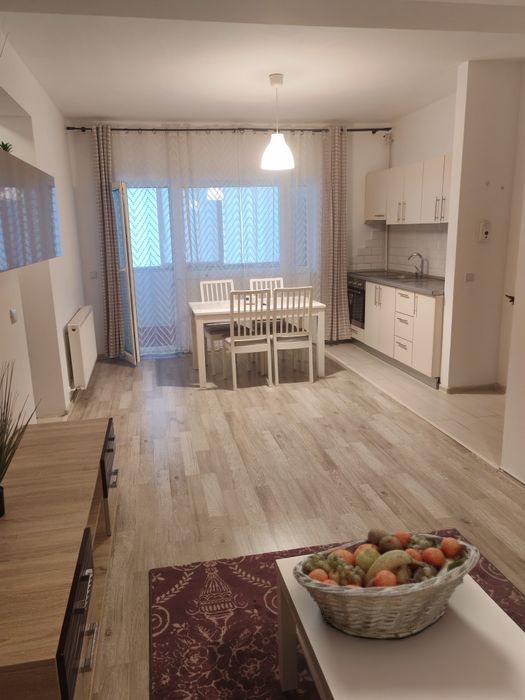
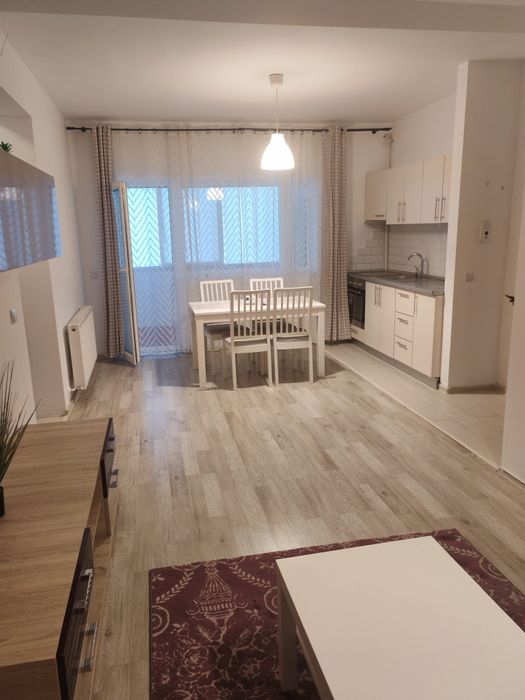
- fruit basket [292,527,481,640]
